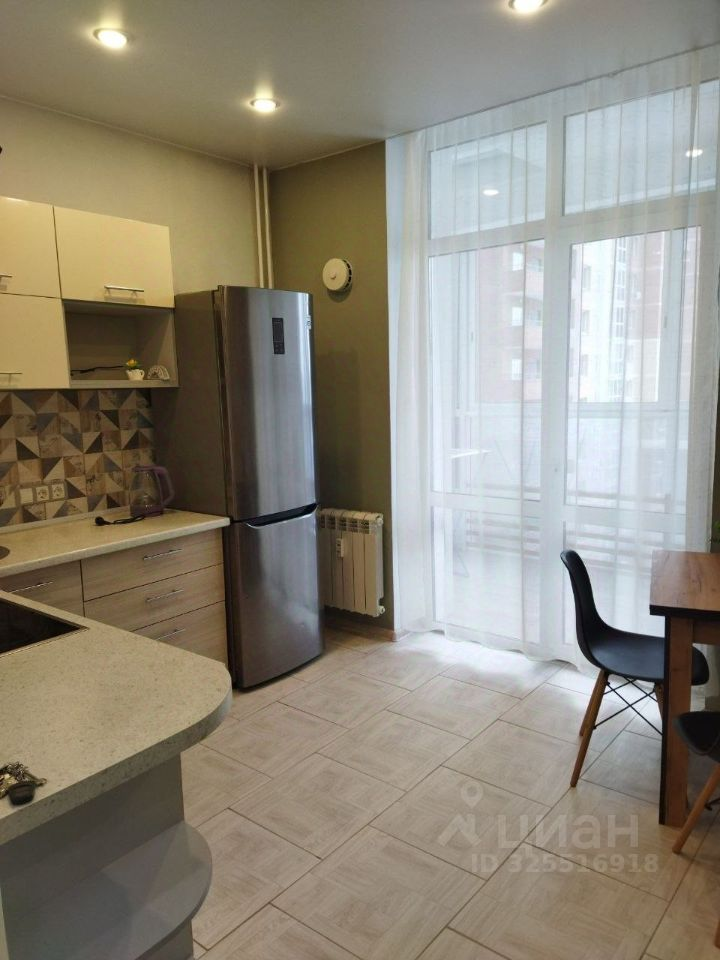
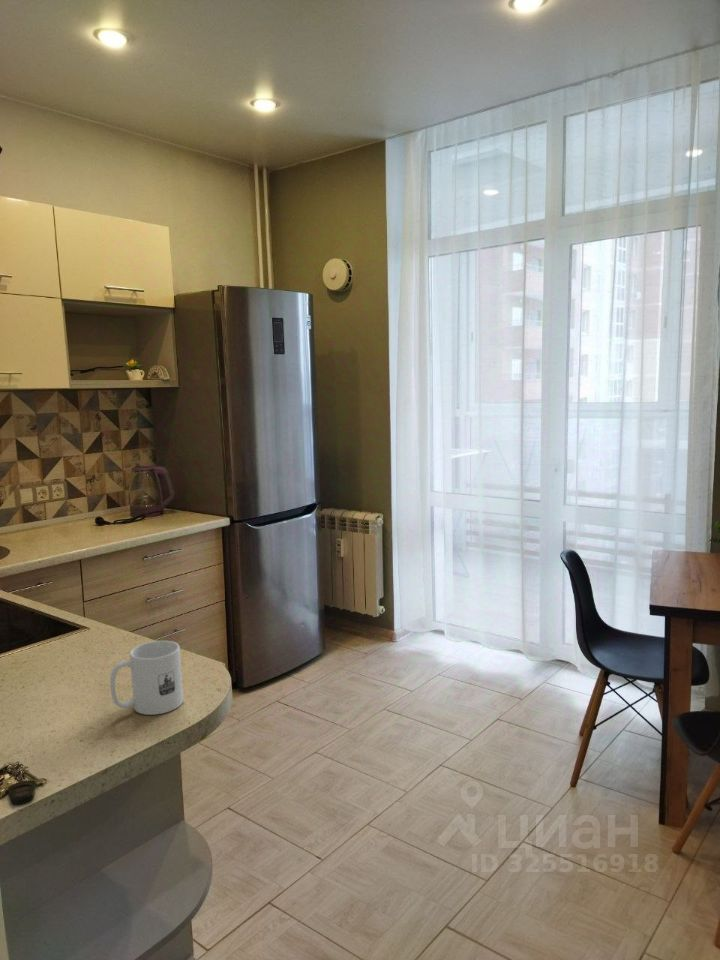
+ mug [109,640,184,716]
